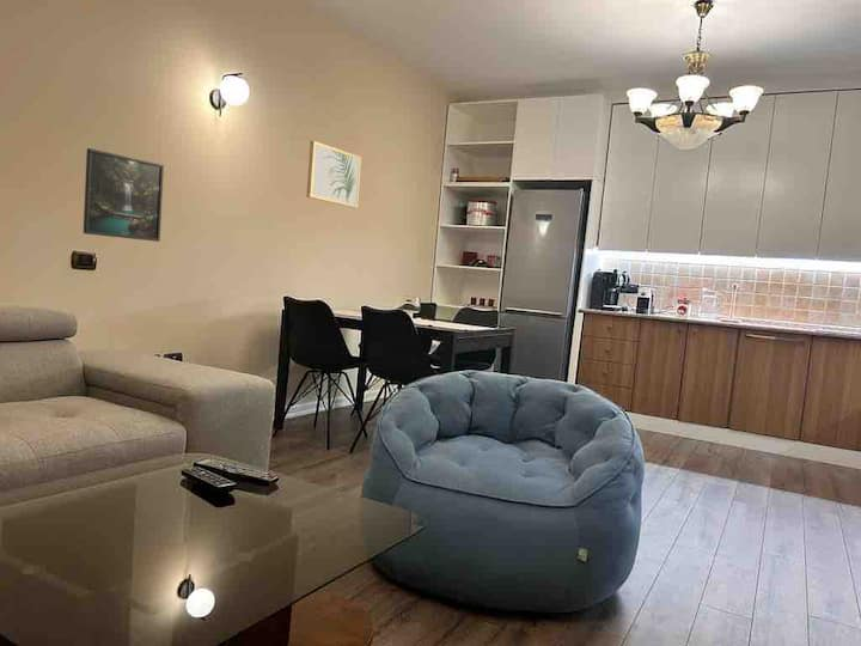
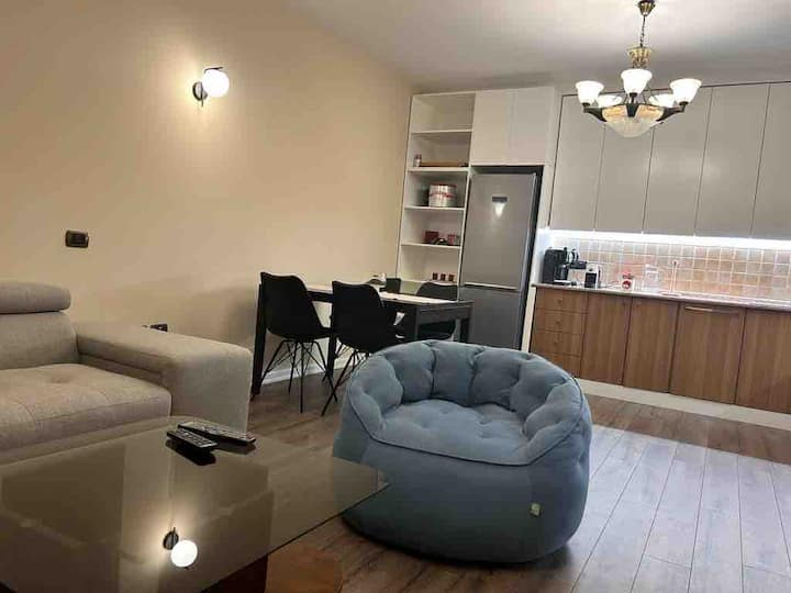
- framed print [83,147,165,243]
- wall art [305,140,362,209]
